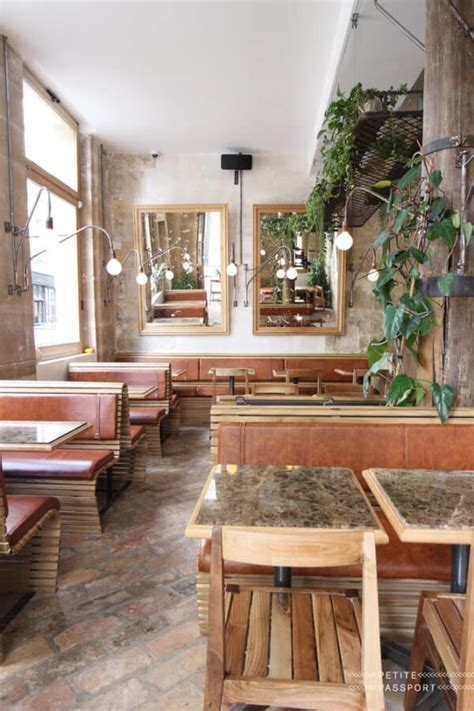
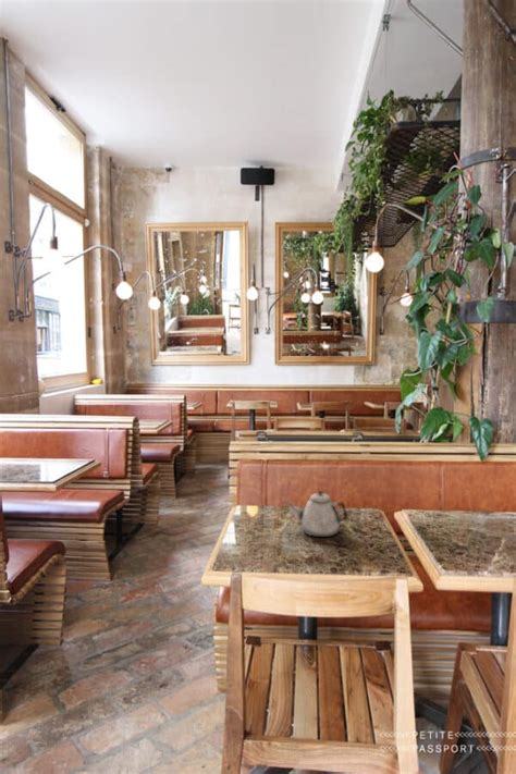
+ teapot [285,490,348,538]
